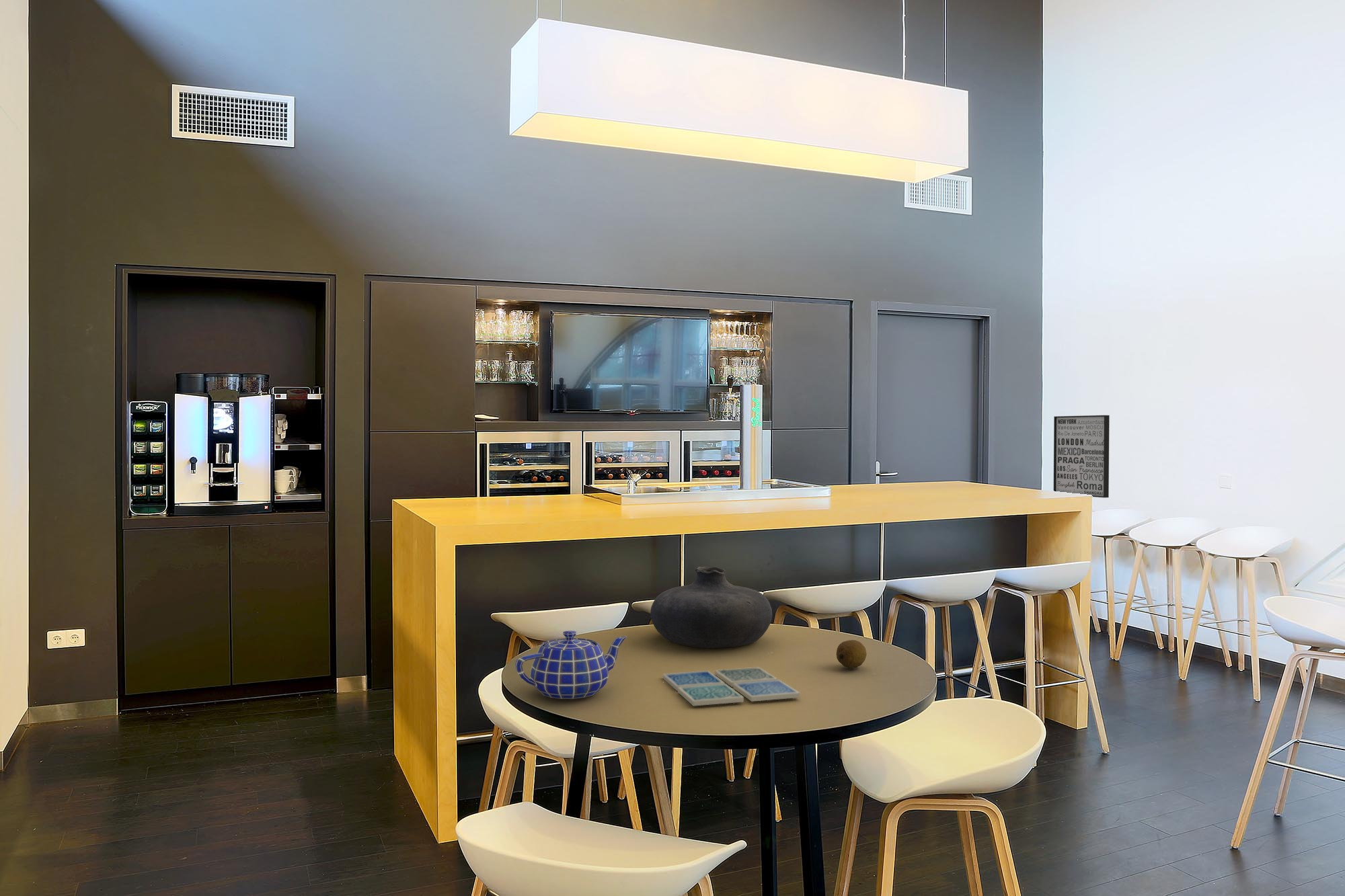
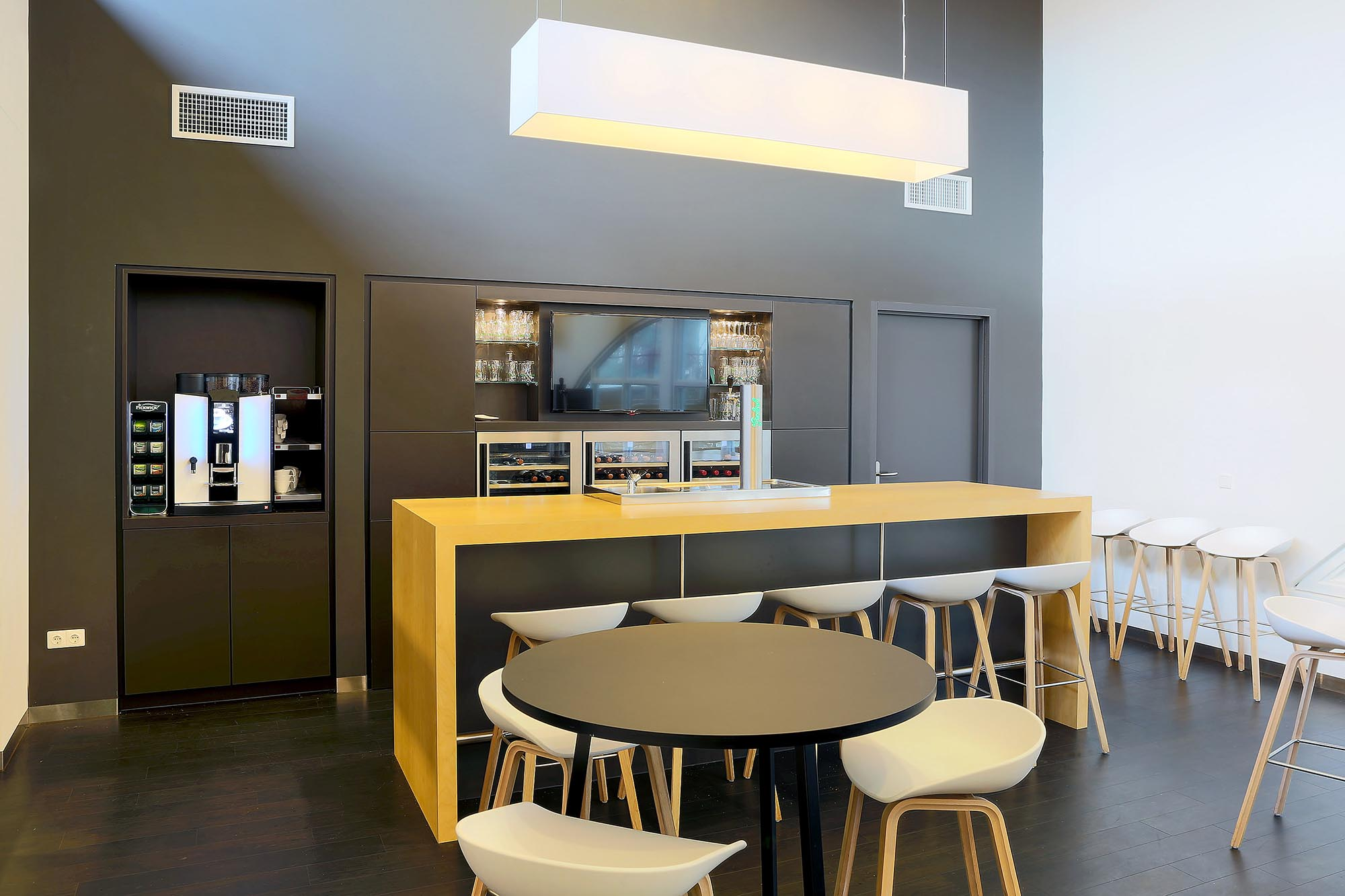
- wall art [1052,415,1110,498]
- fruit [836,639,868,669]
- drink coaster [662,667,801,706]
- vase [650,566,773,649]
- teapot [514,630,627,700]
